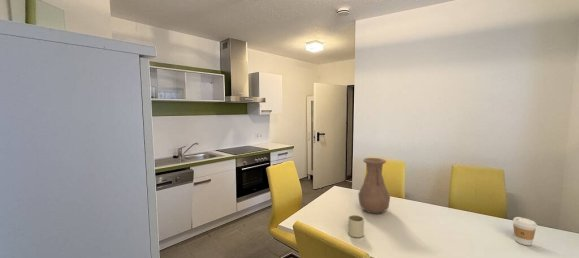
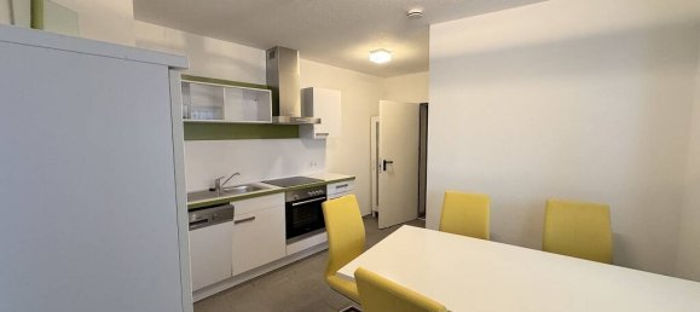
- vase [357,157,391,215]
- coffee cup [512,216,538,246]
- mug [347,214,365,238]
